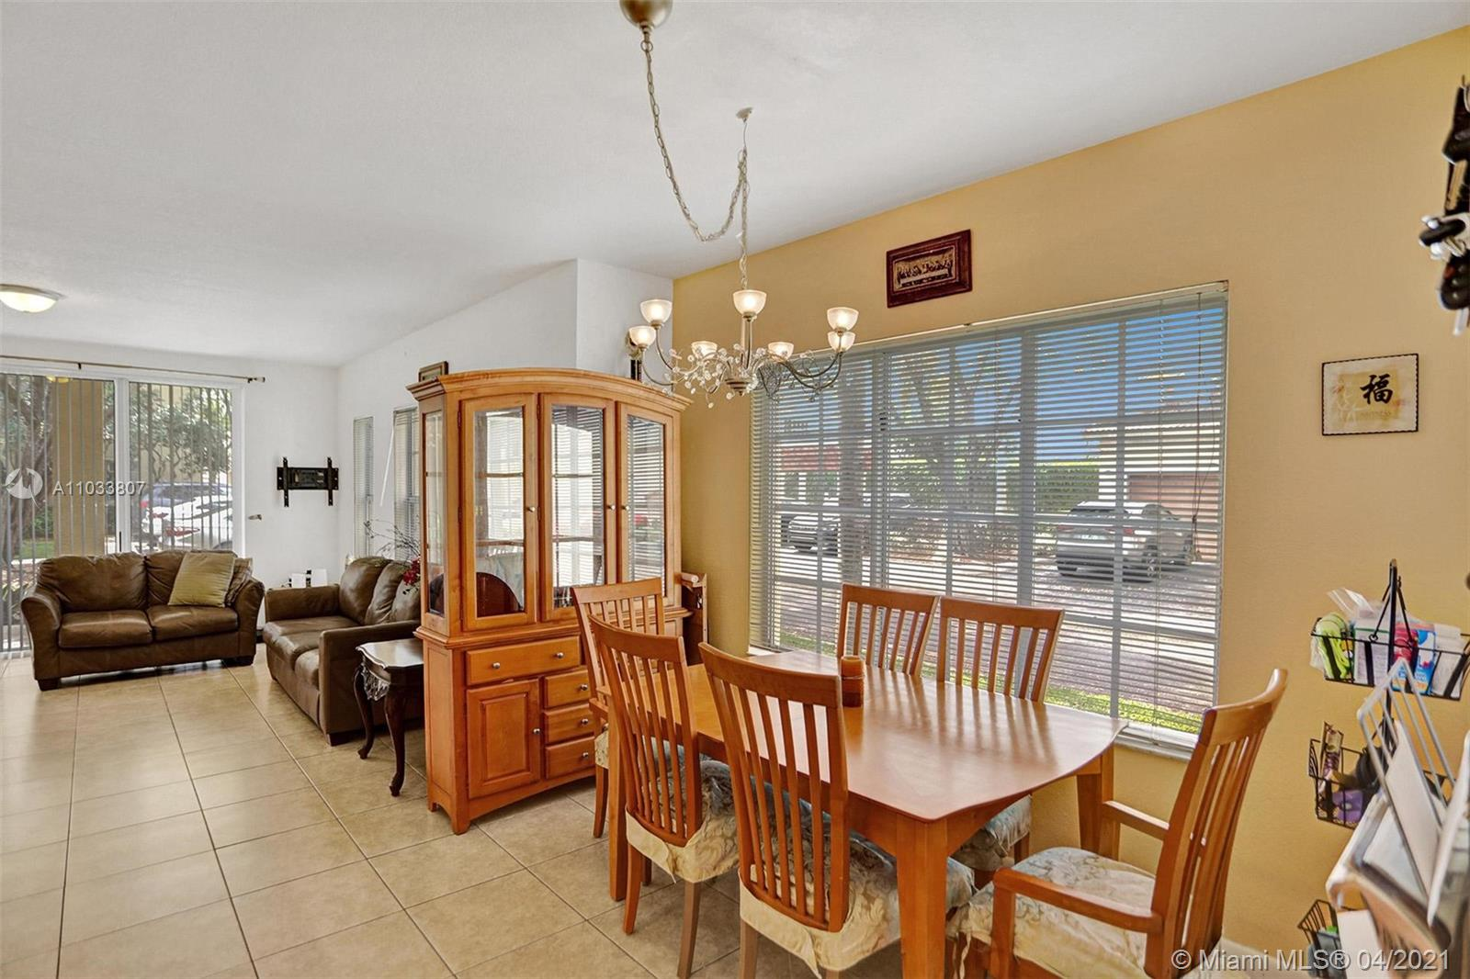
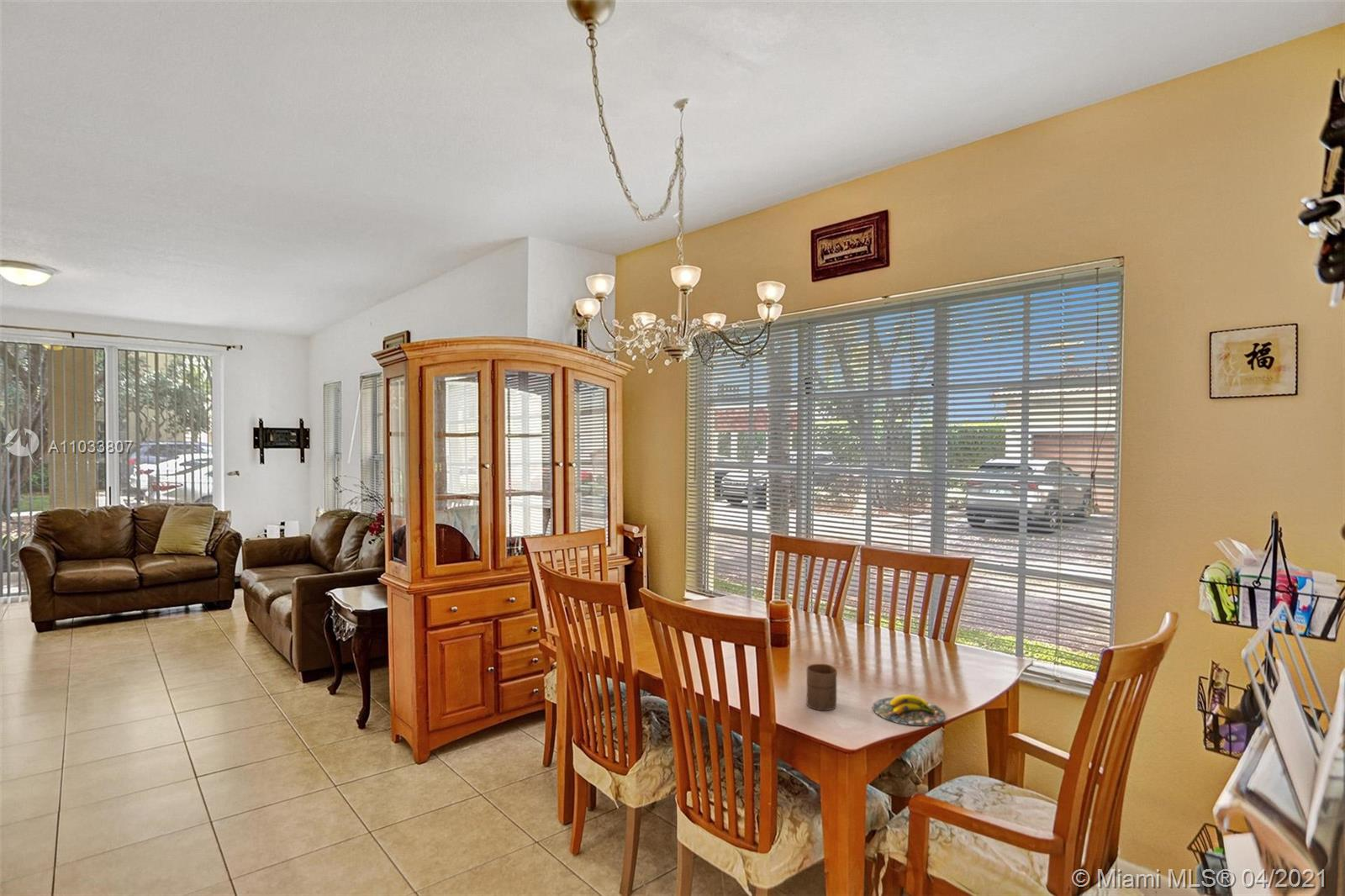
+ cup [805,663,838,711]
+ banana [872,693,946,726]
